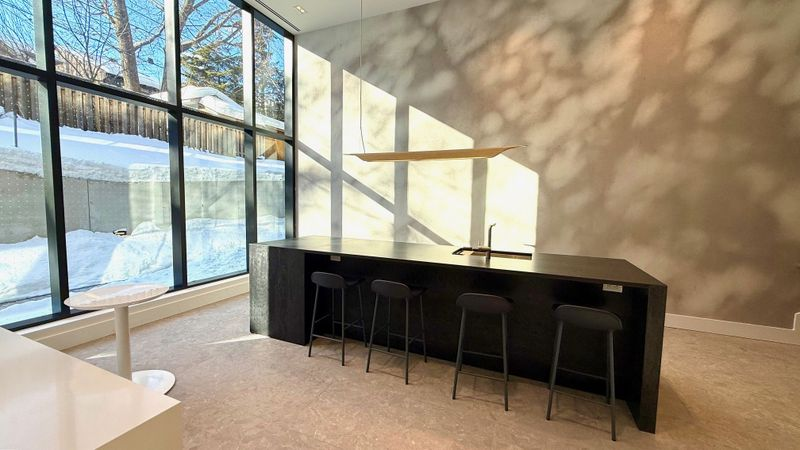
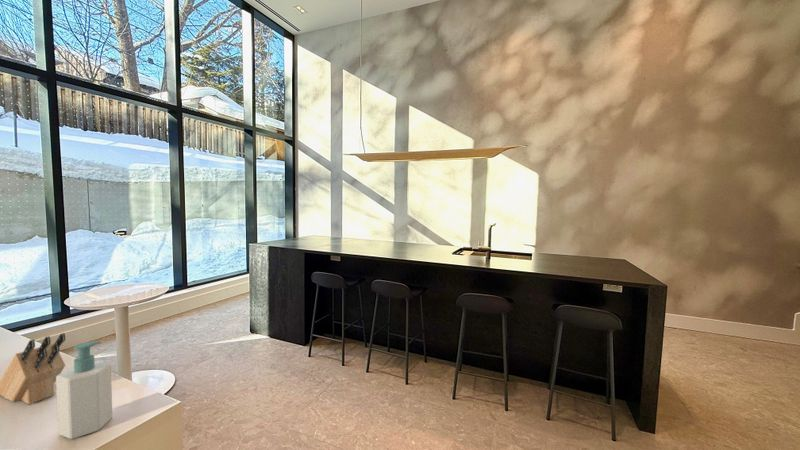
+ soap bottle [55,340,113,440]
+ knife block [0,332,66,405]
